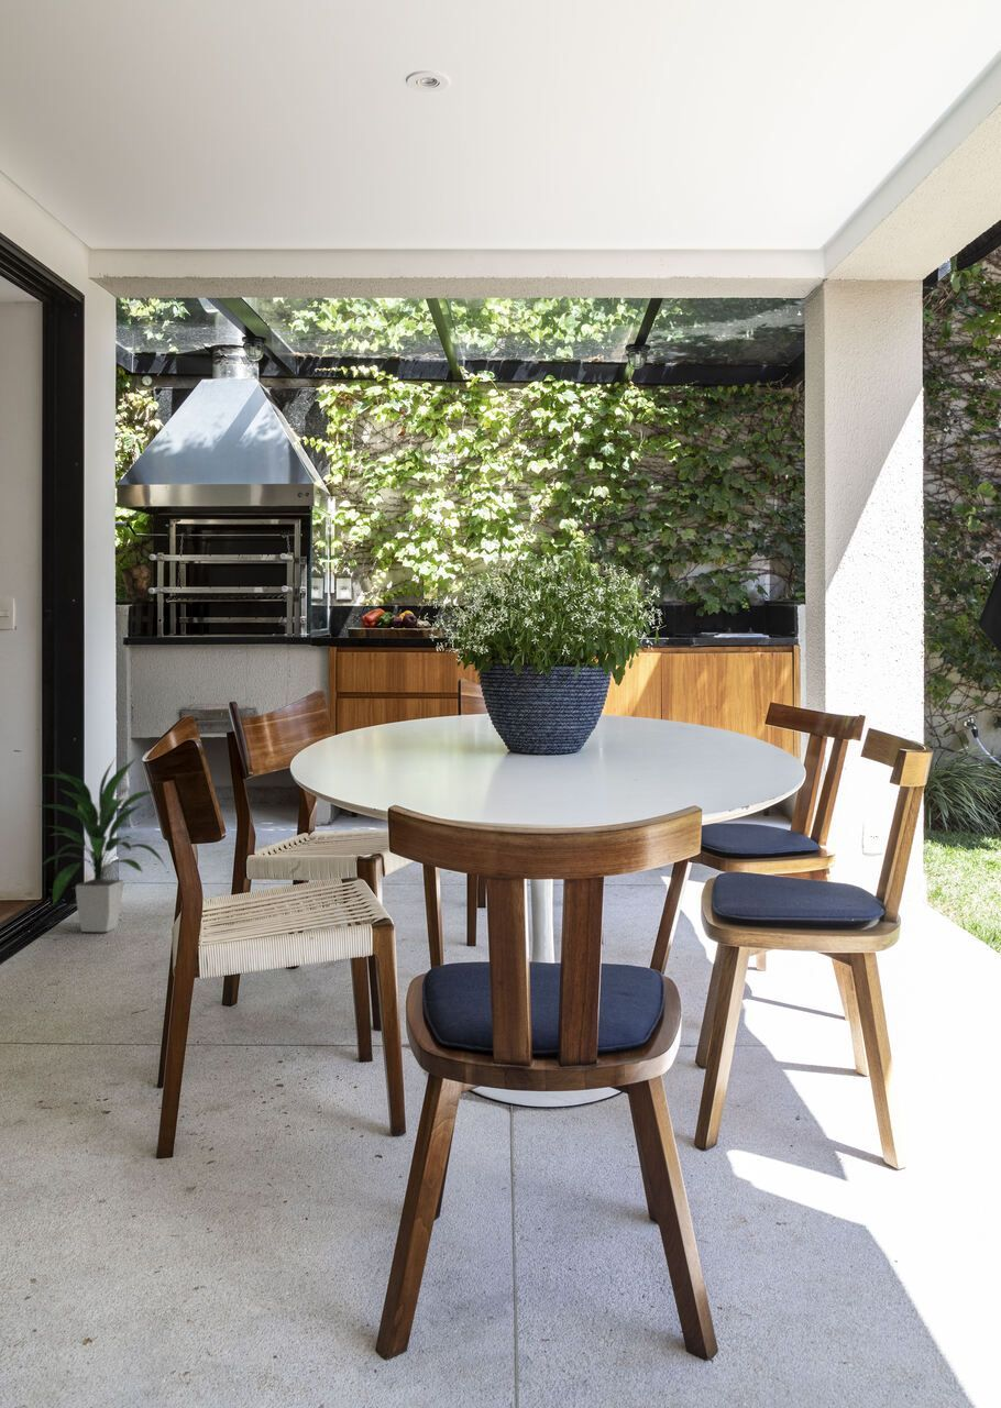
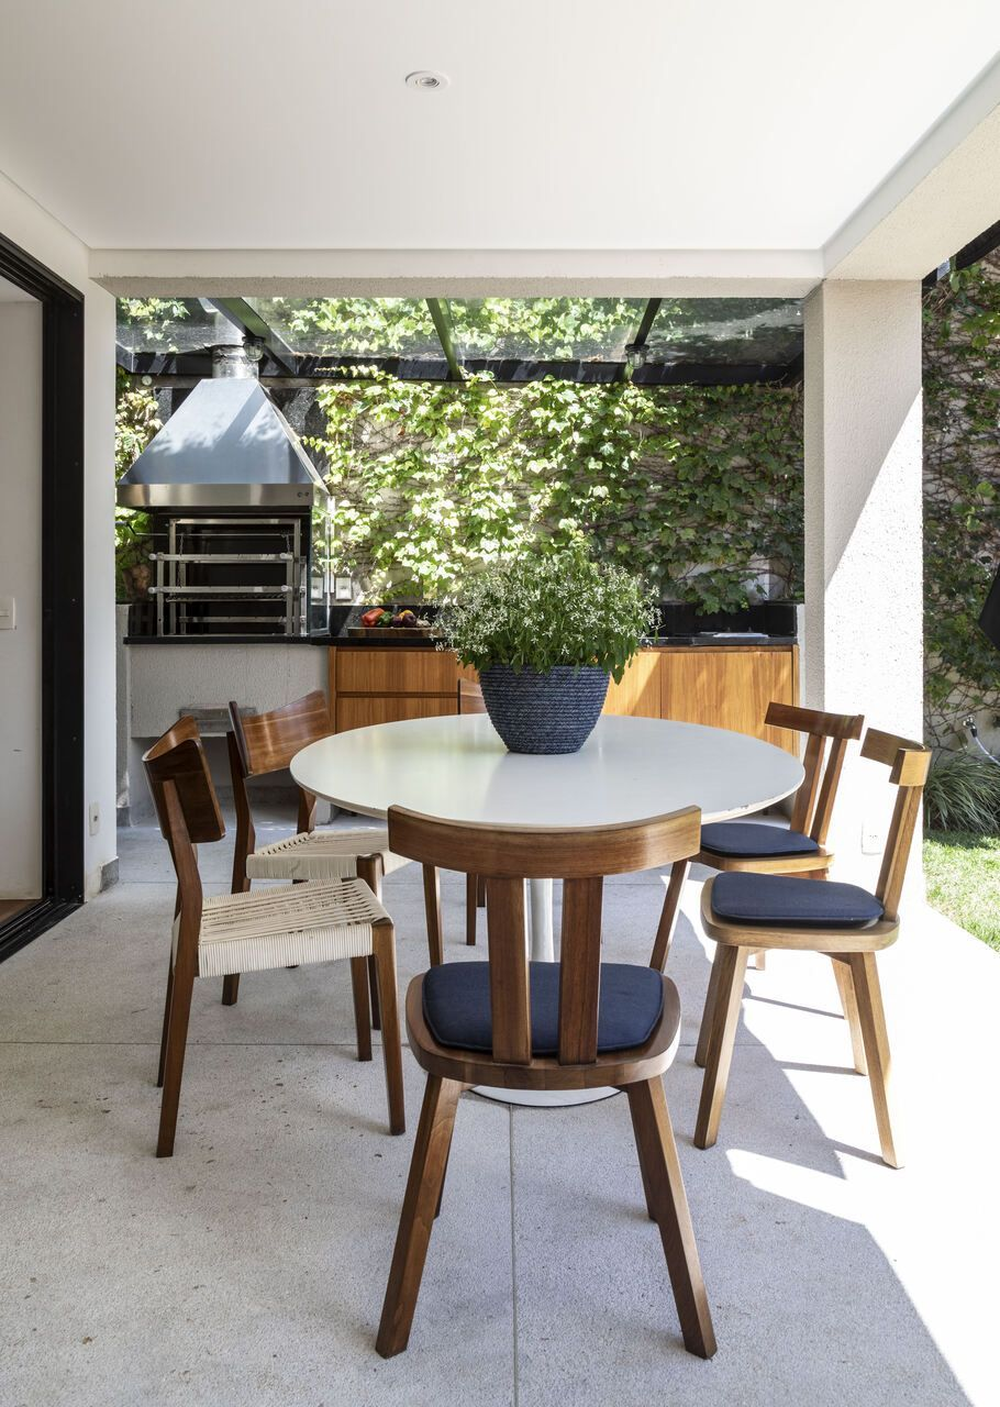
- indoor plant [30,755,167,933]
